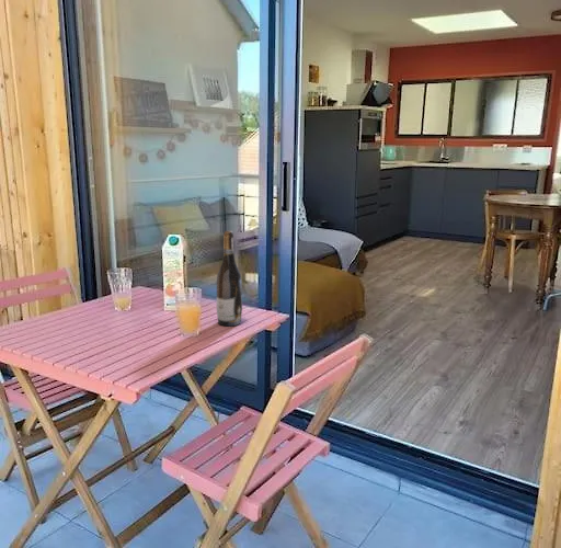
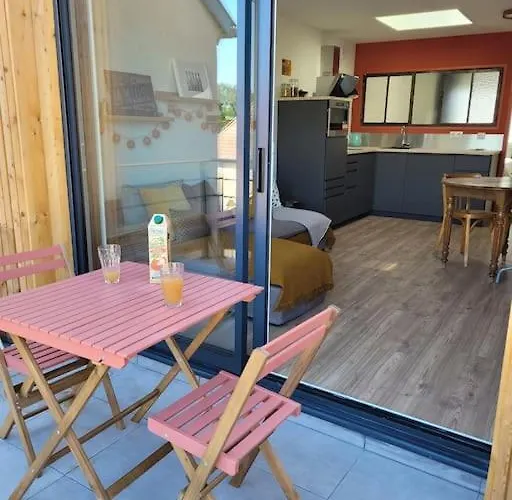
- wine bottle [216,229,243,327]
